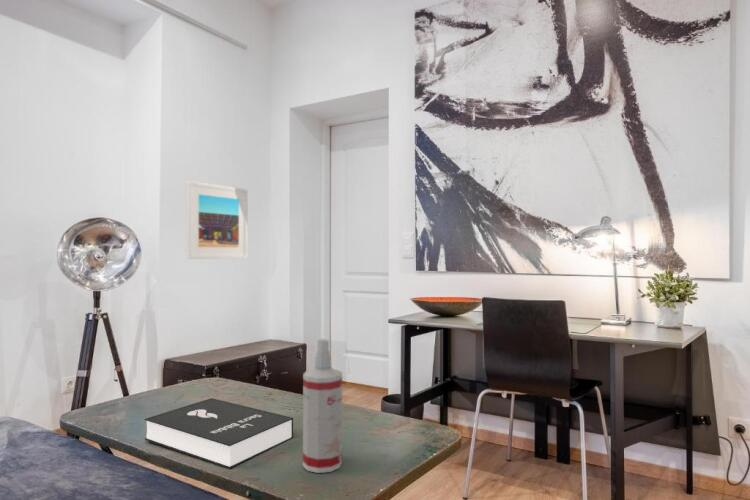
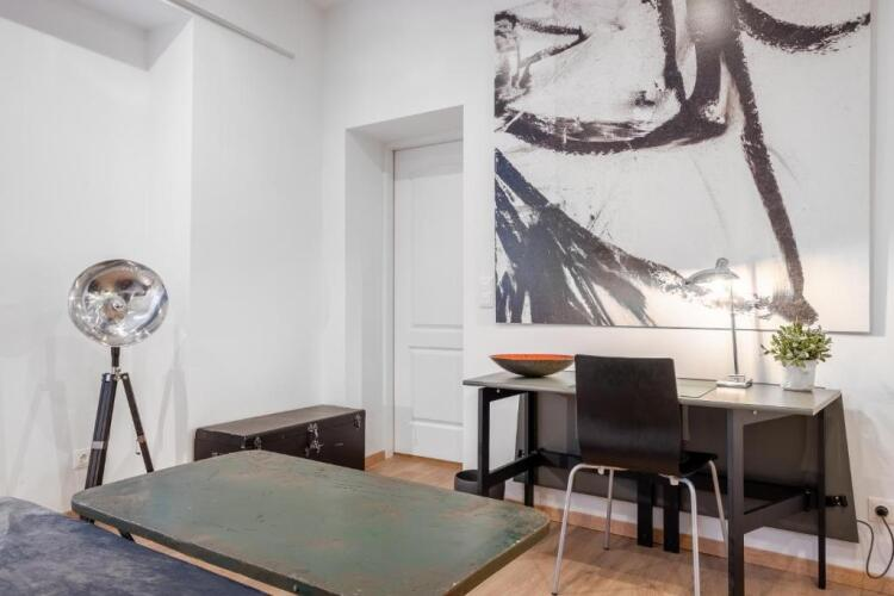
- booklet [144,397,294,470]
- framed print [186,180,249,260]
- spray bottle [302,338,343,474]
